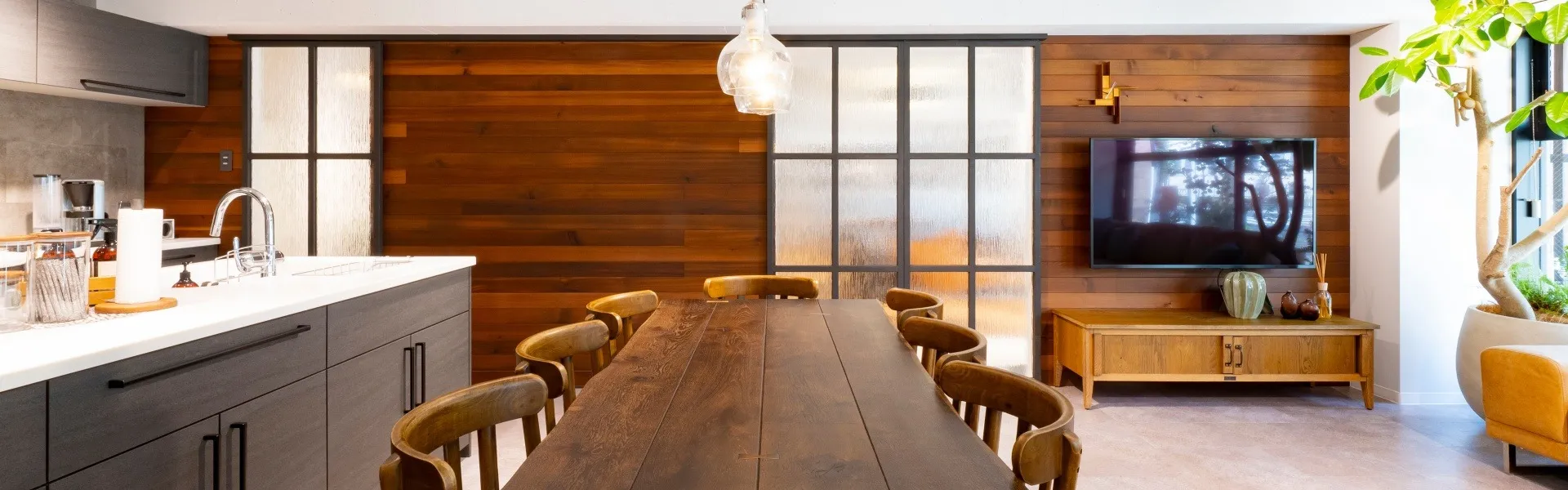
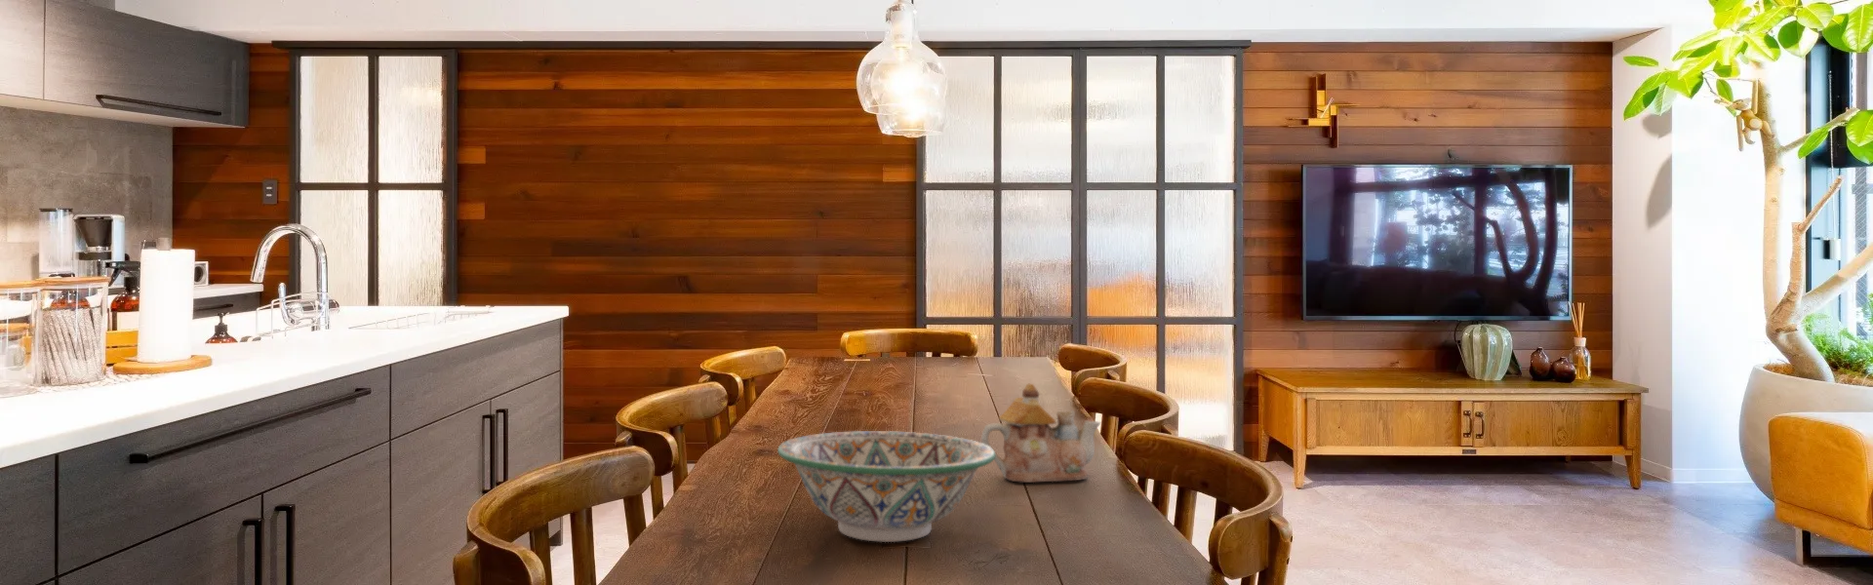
+ decorative bowl [776,430,996,543]
+ teapot [981,383,1101,484]
